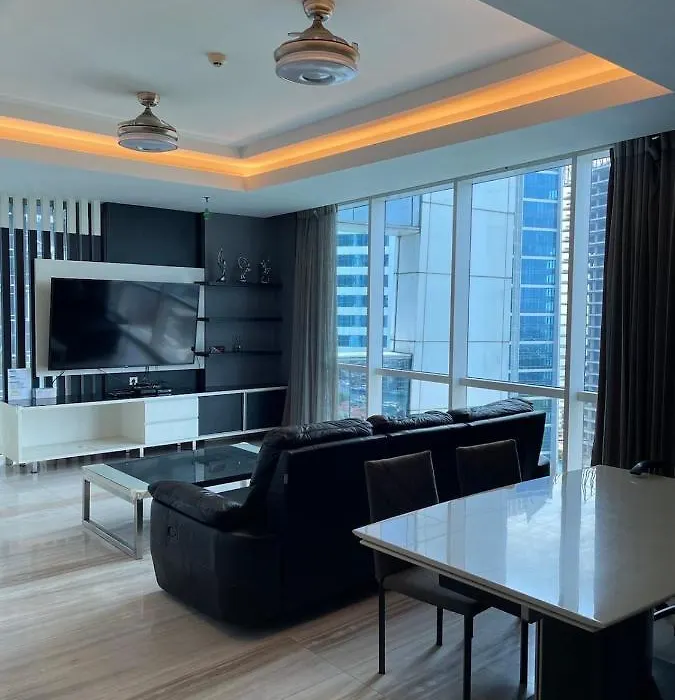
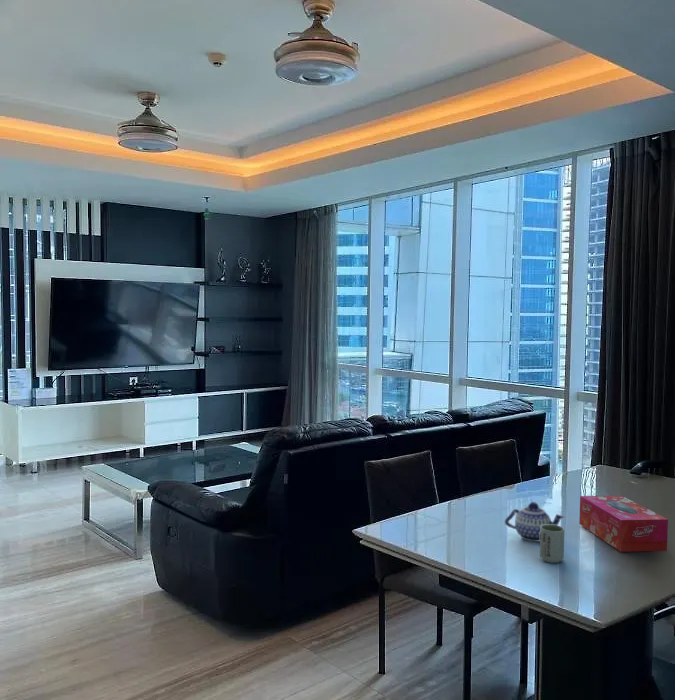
+ teapot [504,501,565,543]
+ tissue box [578,495,669,553]
+ cup [539,525,565,564]
